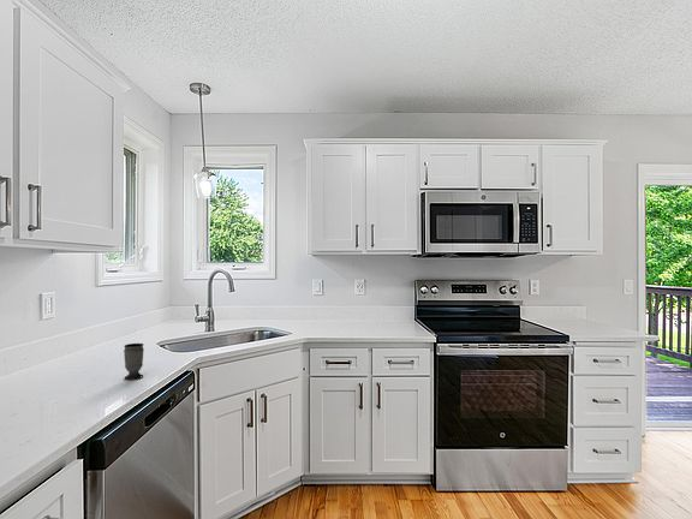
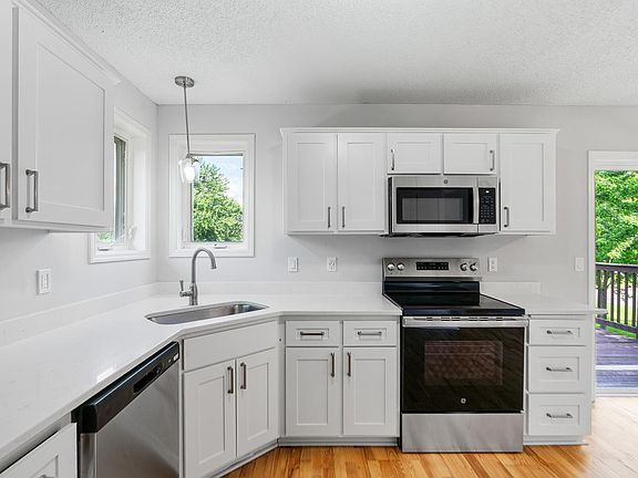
- cup [123,342,144,381]
